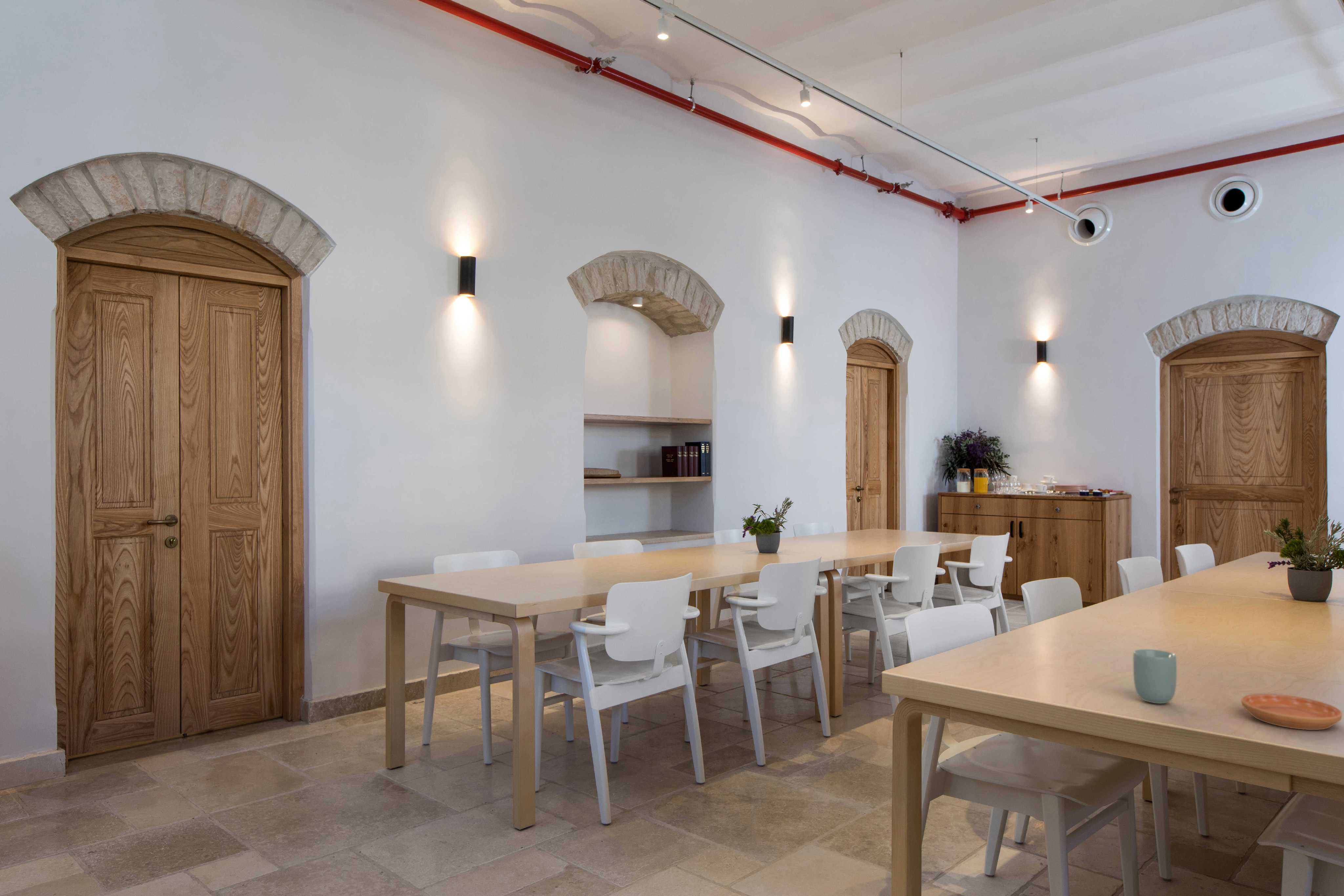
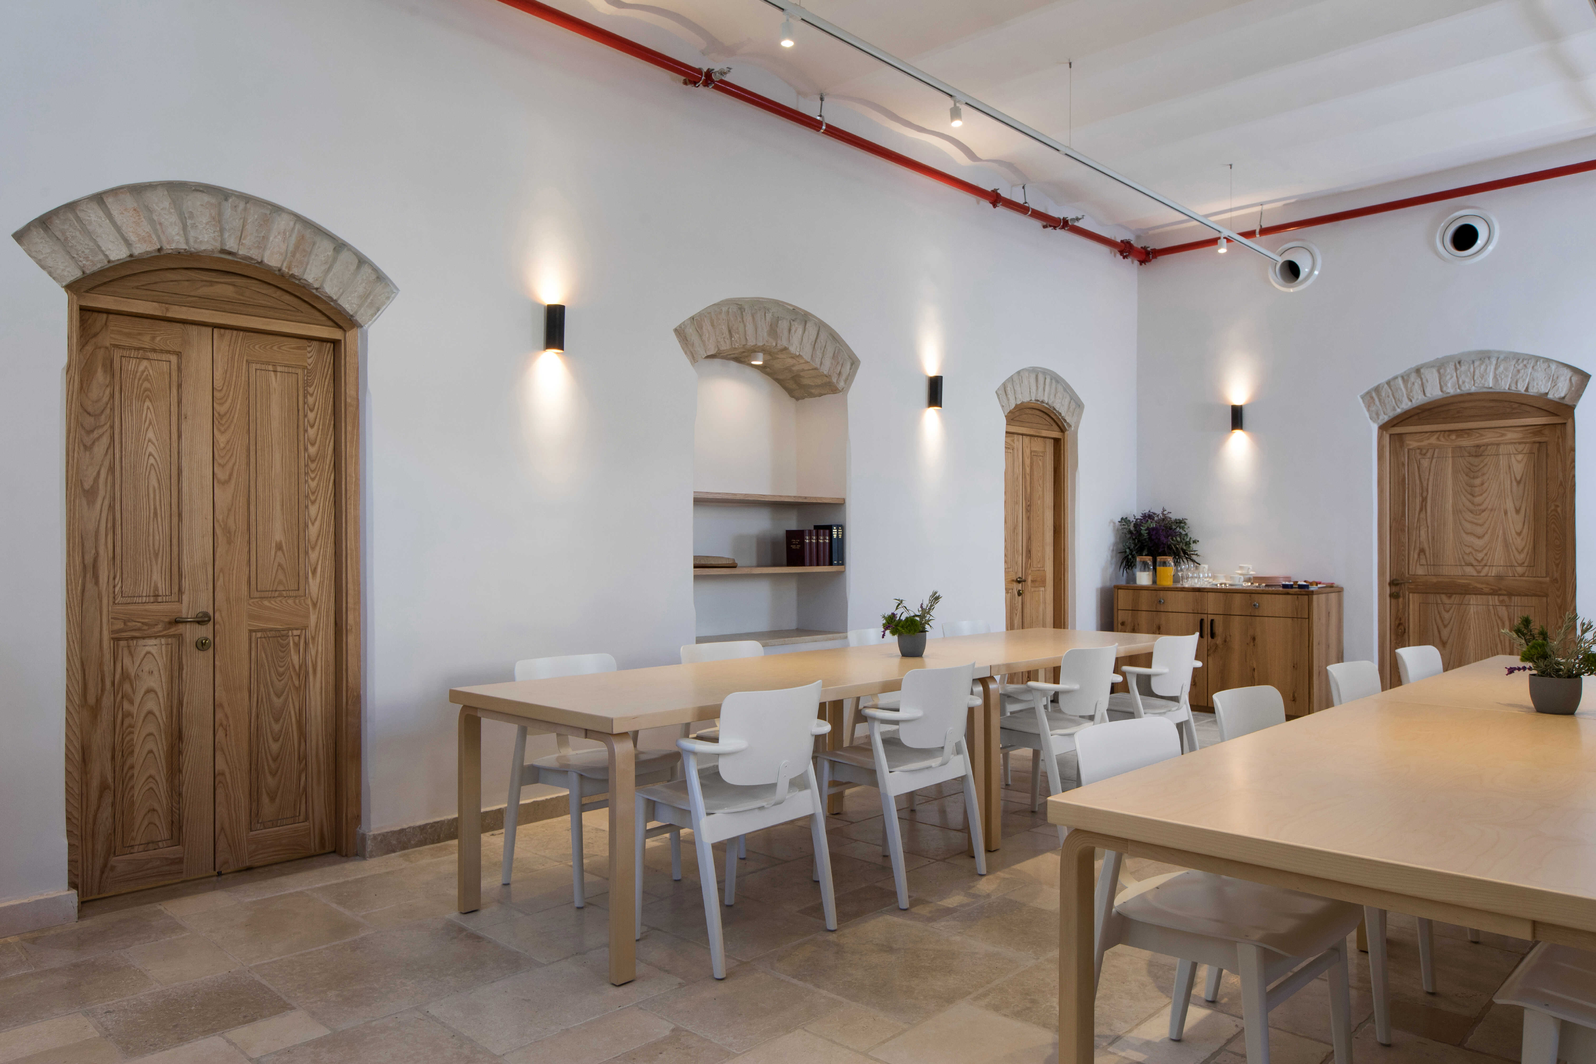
- cup [1133,649,1177,704]
- saucer [1241,693,1343,730]
